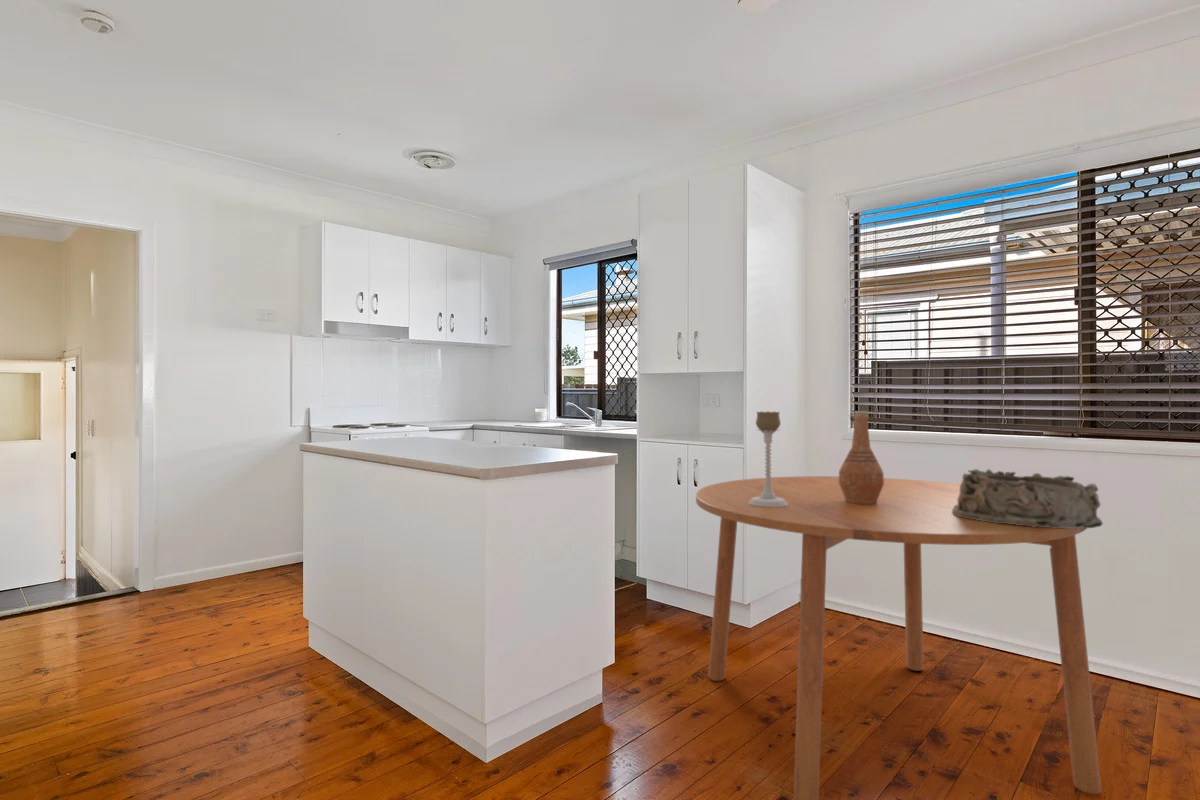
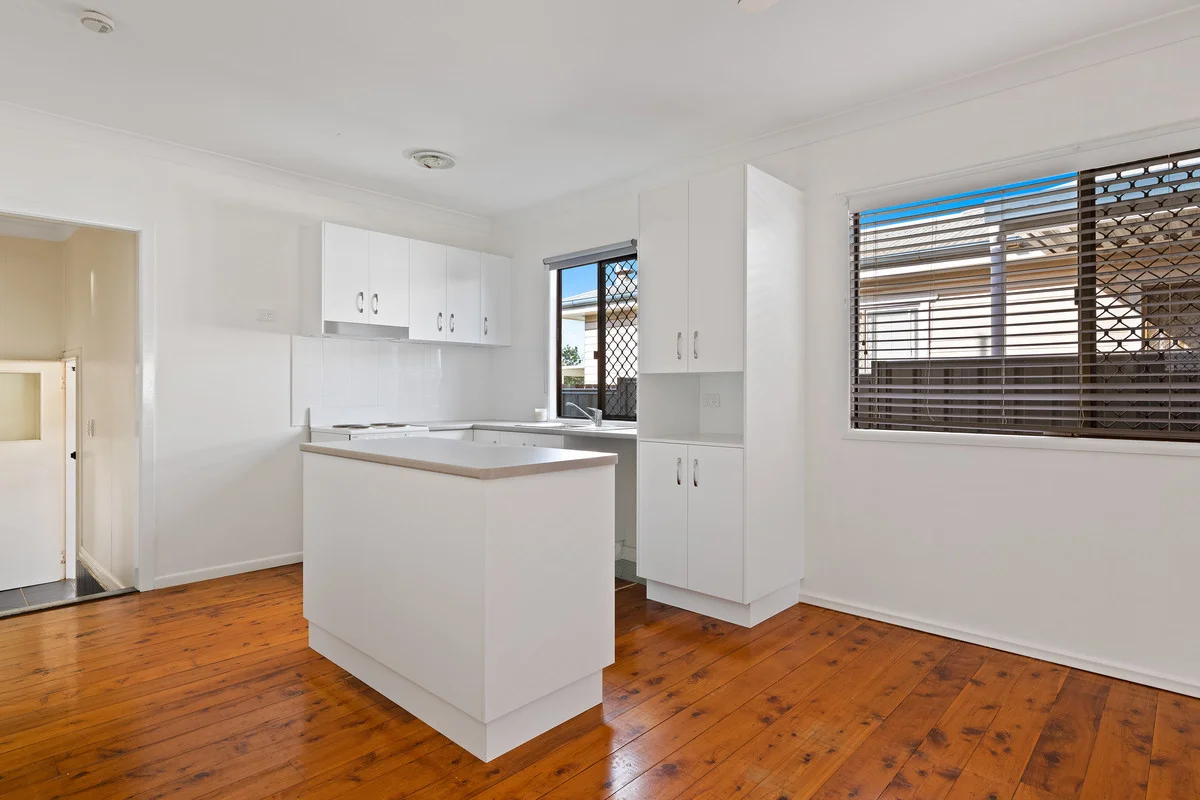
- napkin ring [952,468,1104,529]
- dining table [695,475,1102,800]
- candle holder [749,410,788,507]
- vase [838,410,885,504]
